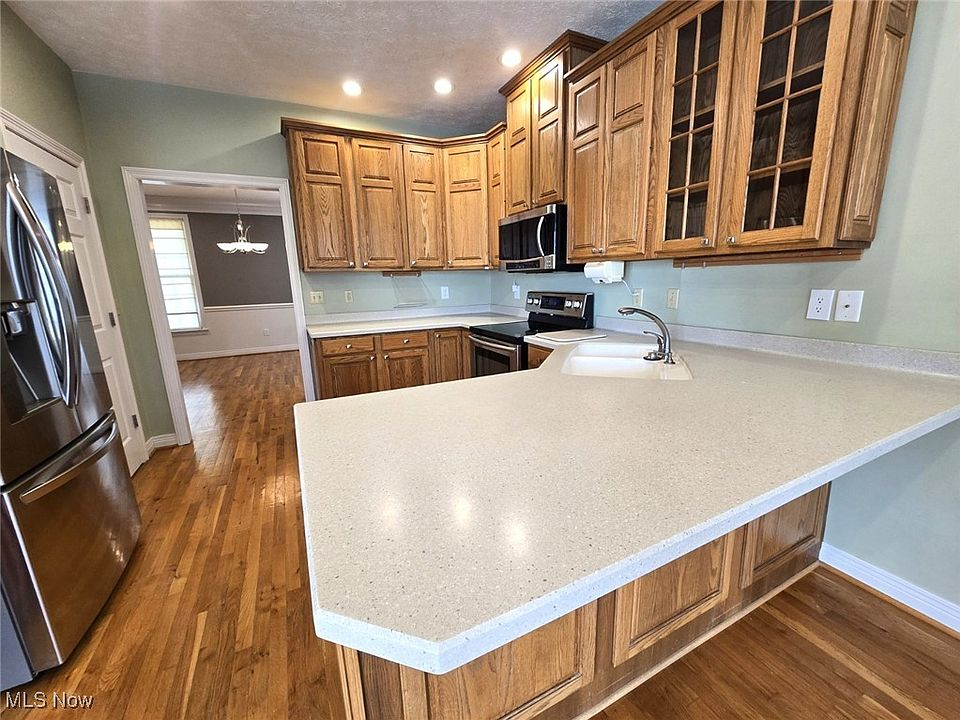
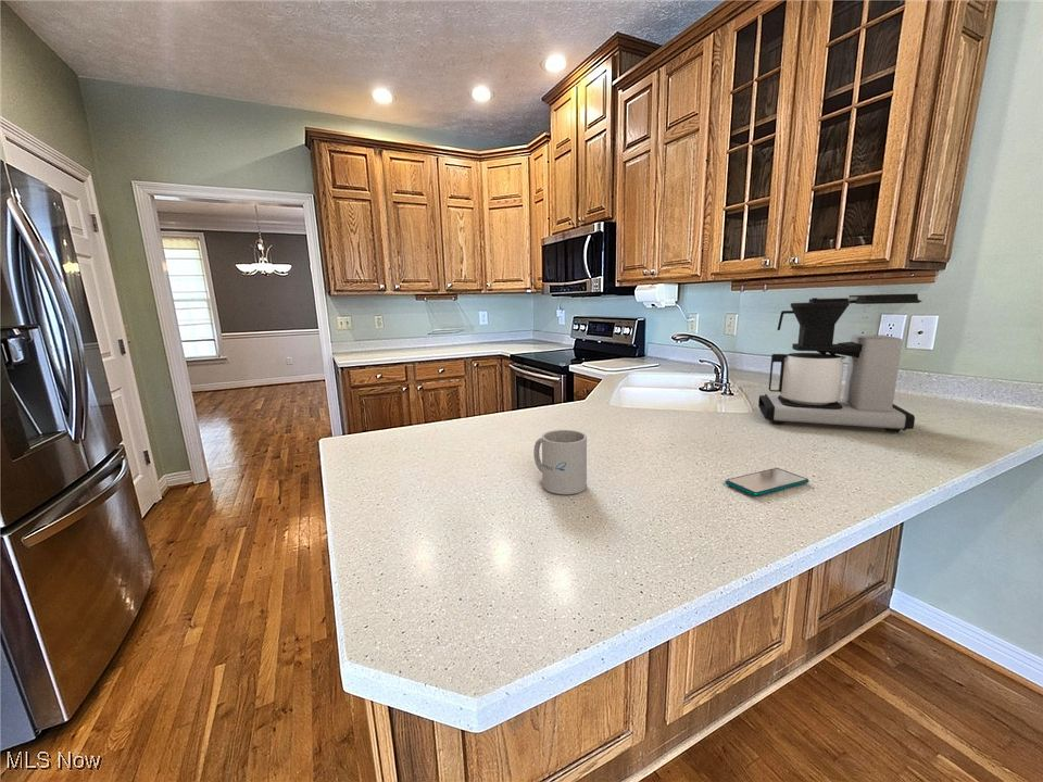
+ mug [532,429,588,495]
+ smartphone [724,467,810,497]
+ coffee maker [757,293,923,433]
